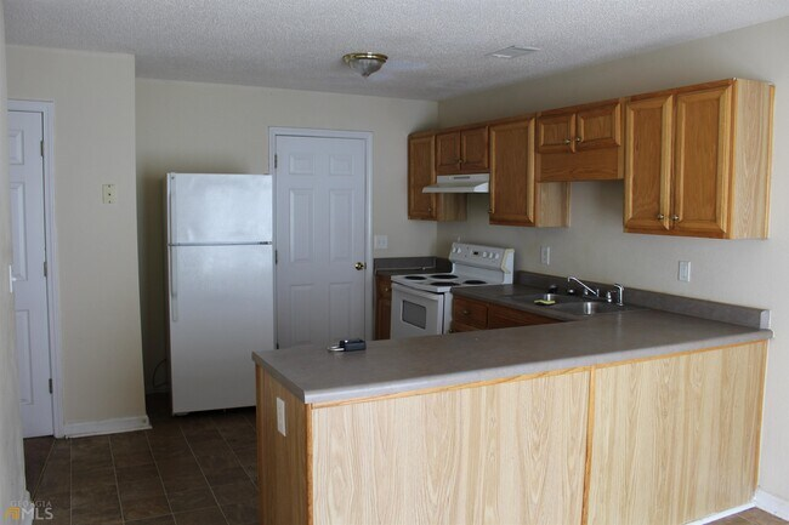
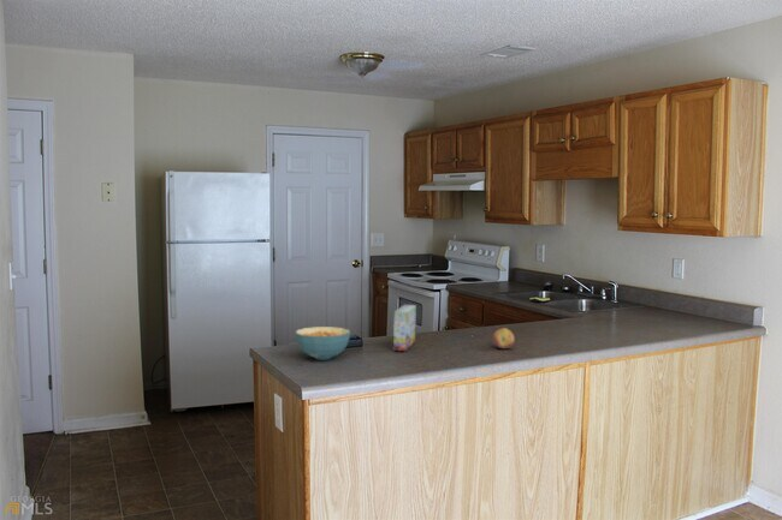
+ snack box [392,304,417,352]
+ fruit [491,327,516,349]
+ cereal bowl [295,325,351,361]
